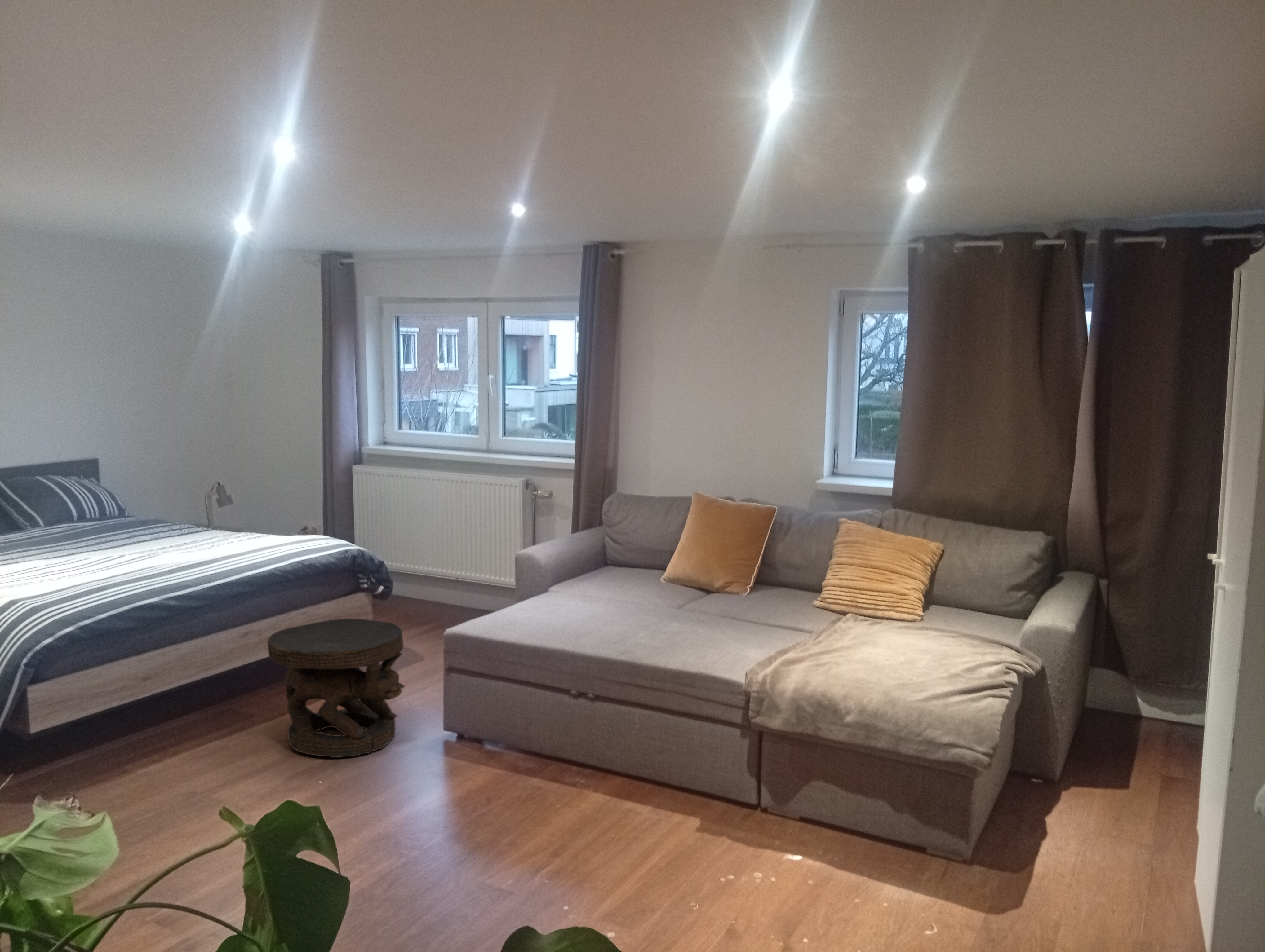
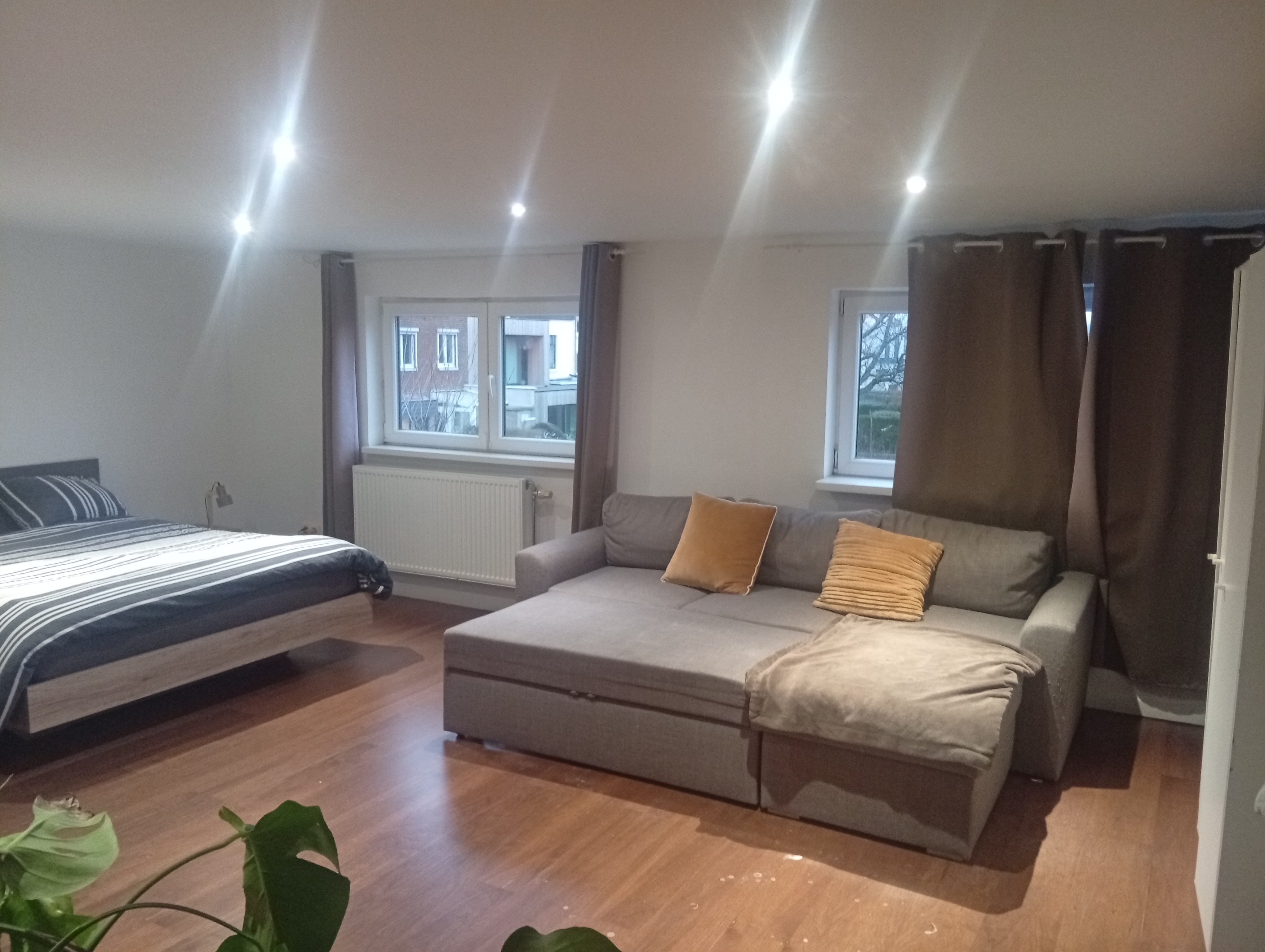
- side table [267,618,405,758]
